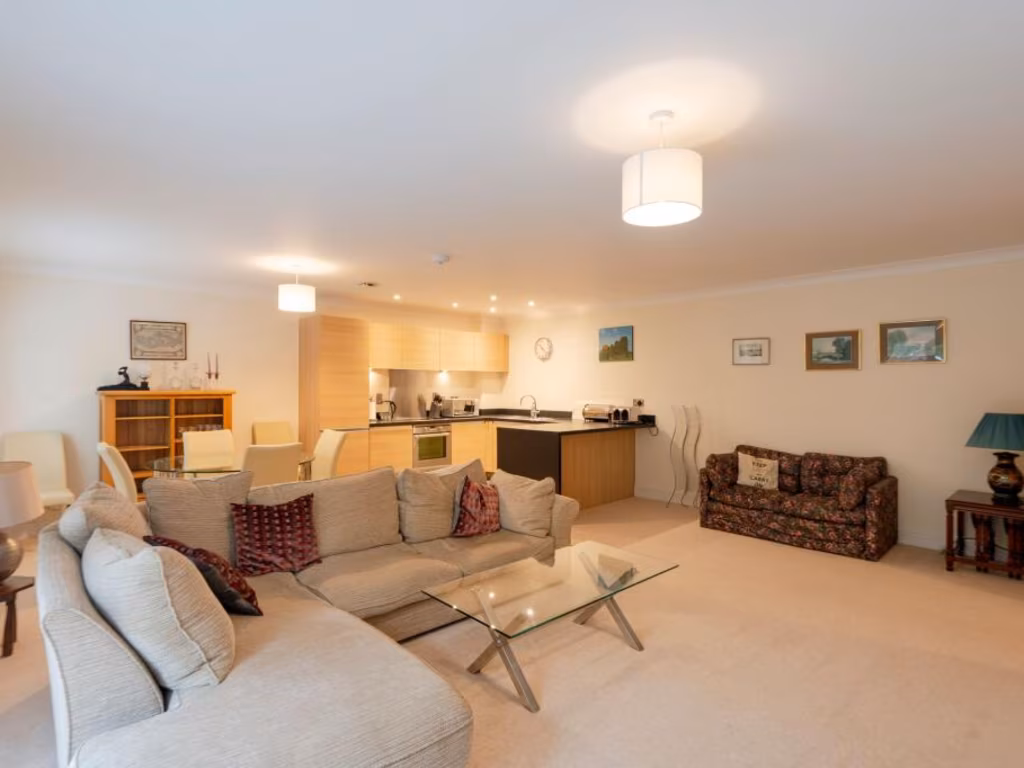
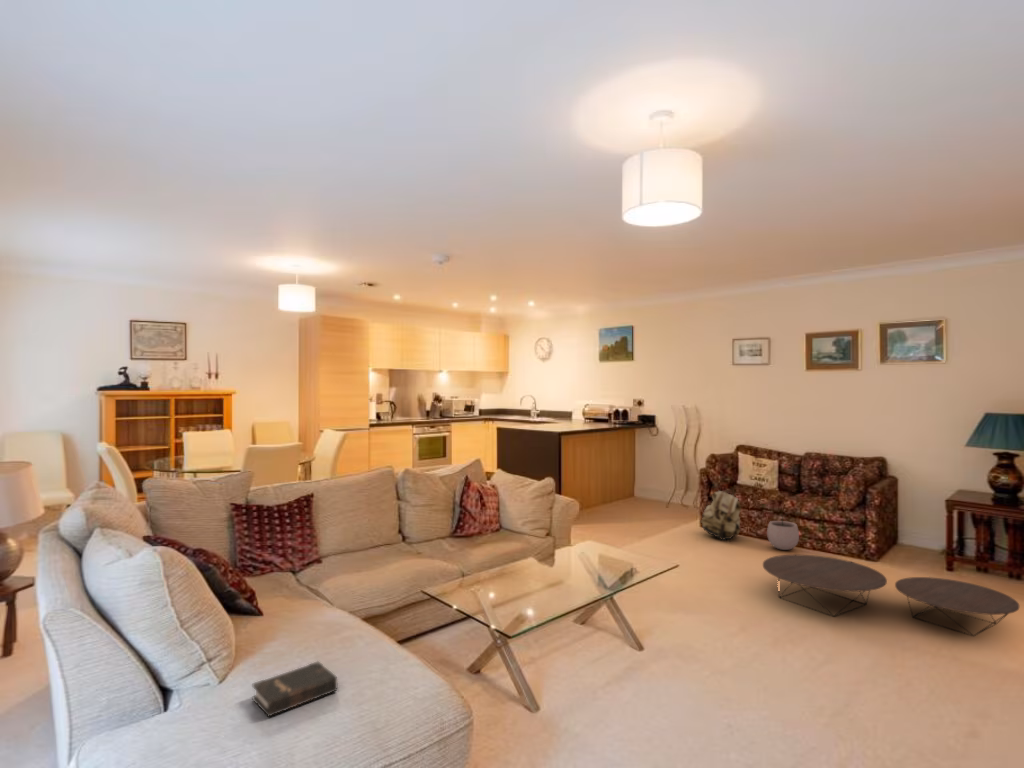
+ backpack [699,487,742,541]
+ plant pot [766,512,800,551]
+ hardback book [252,660,338,718]
+ coffee table [762,554,1020,637]
